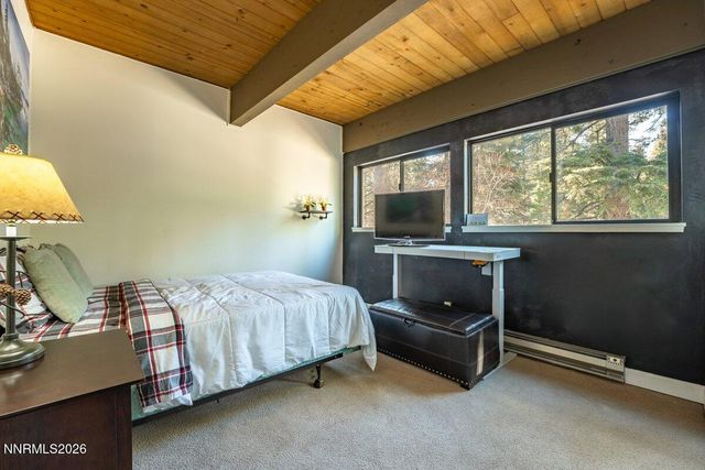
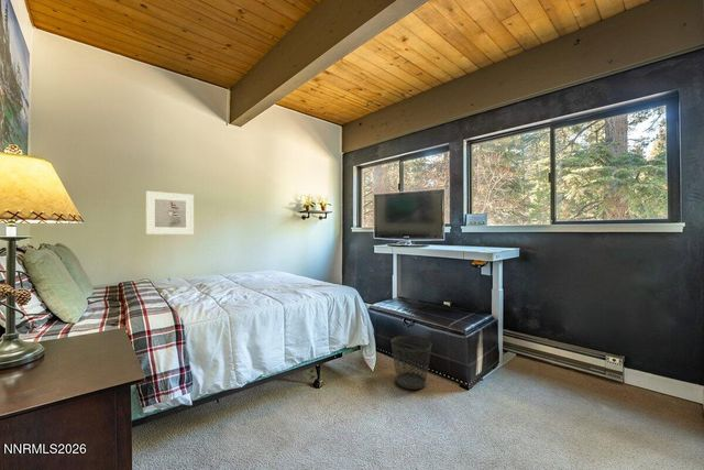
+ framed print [145,190,195,236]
+ wastebasket [389,335,432,391]
